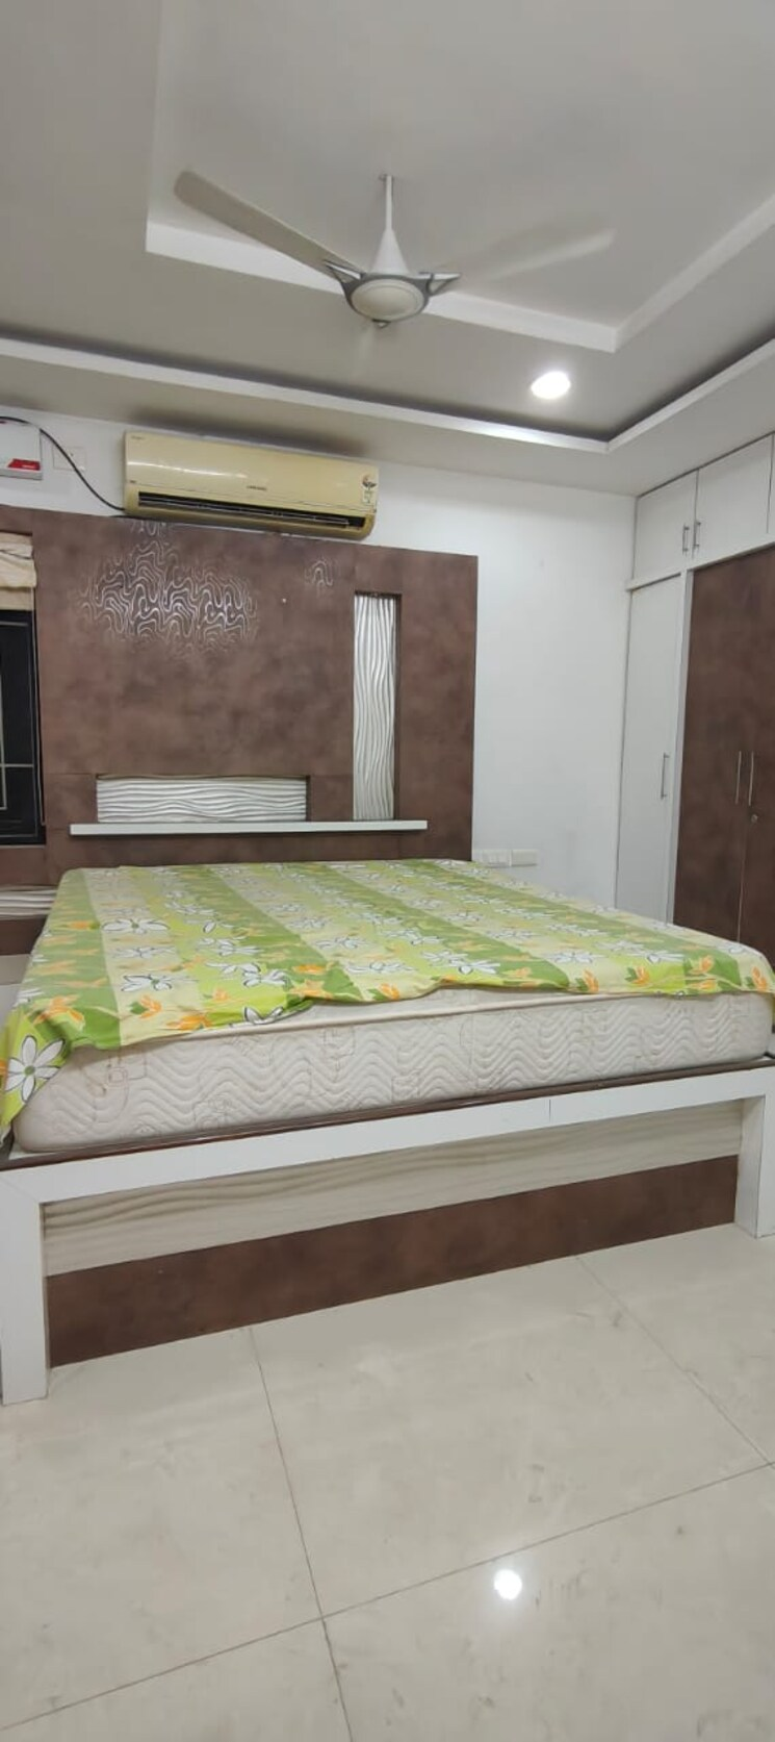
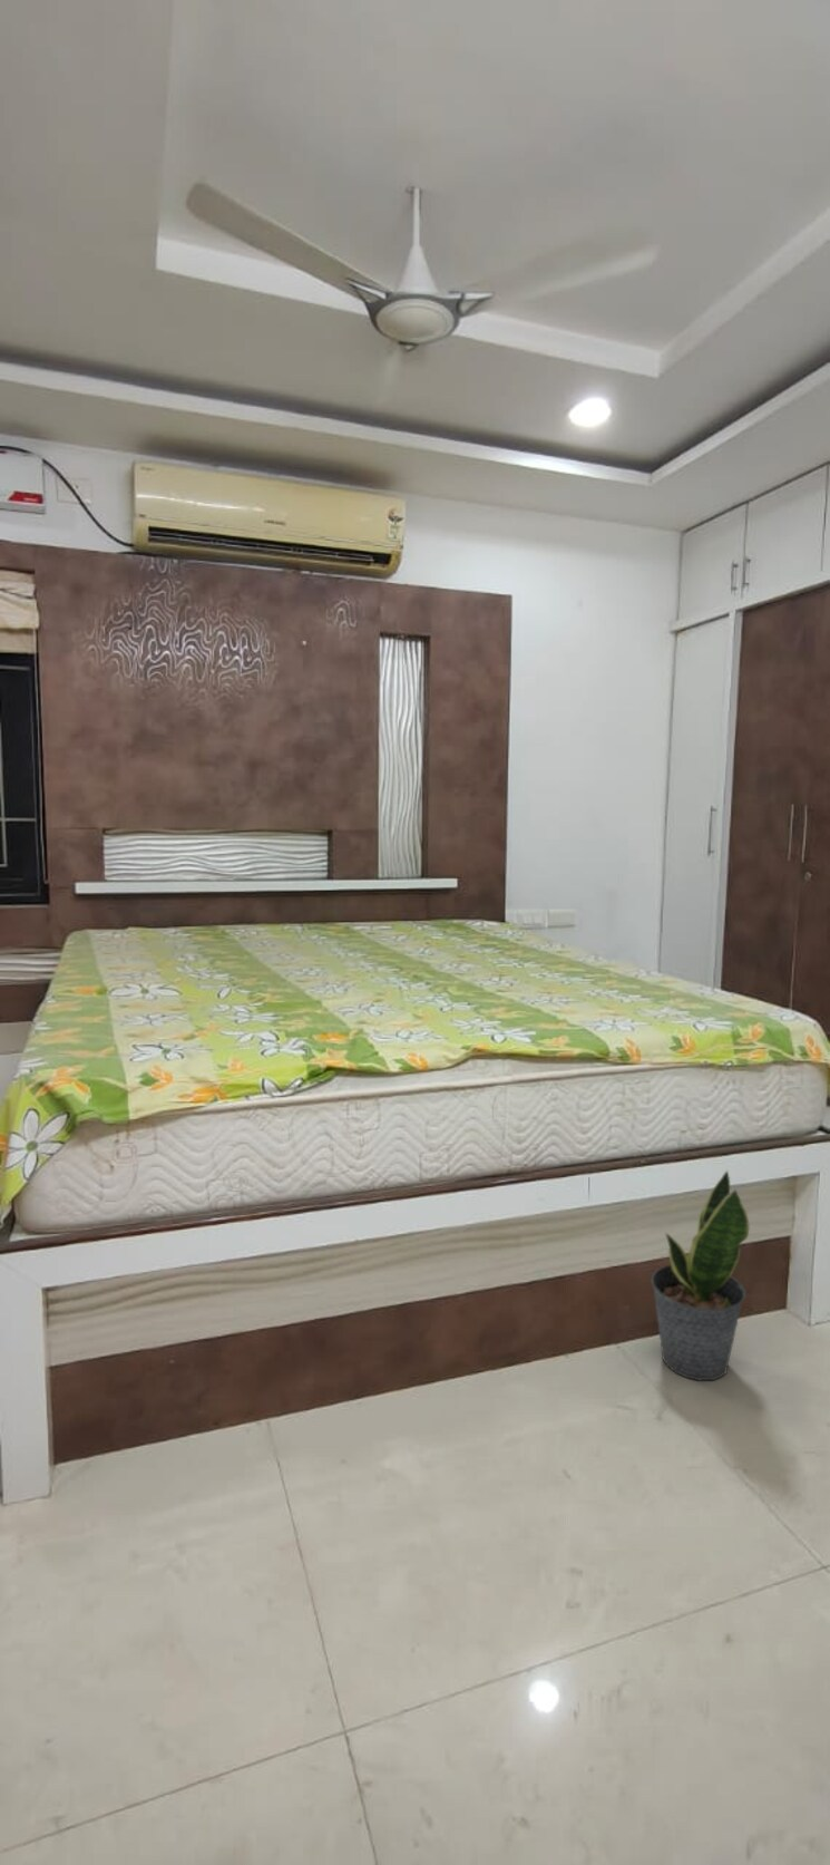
+ potted plant [649,1168,750,1381]
